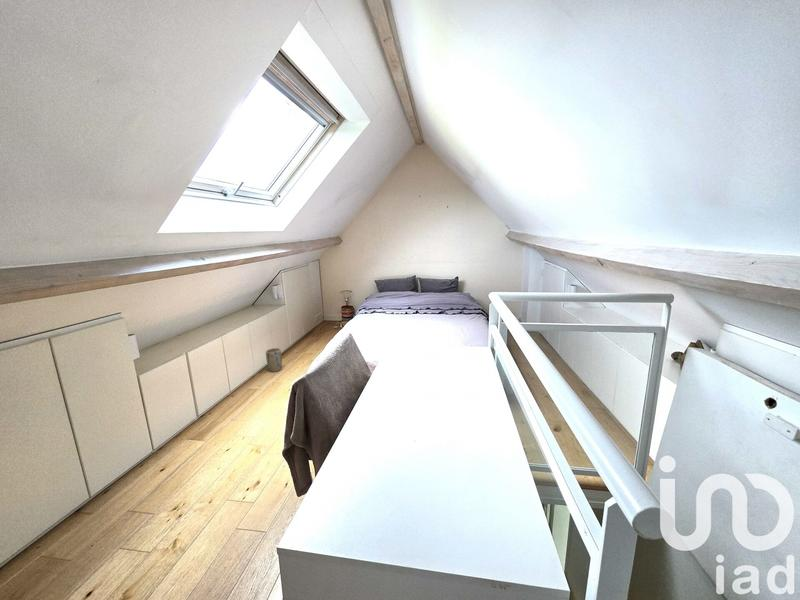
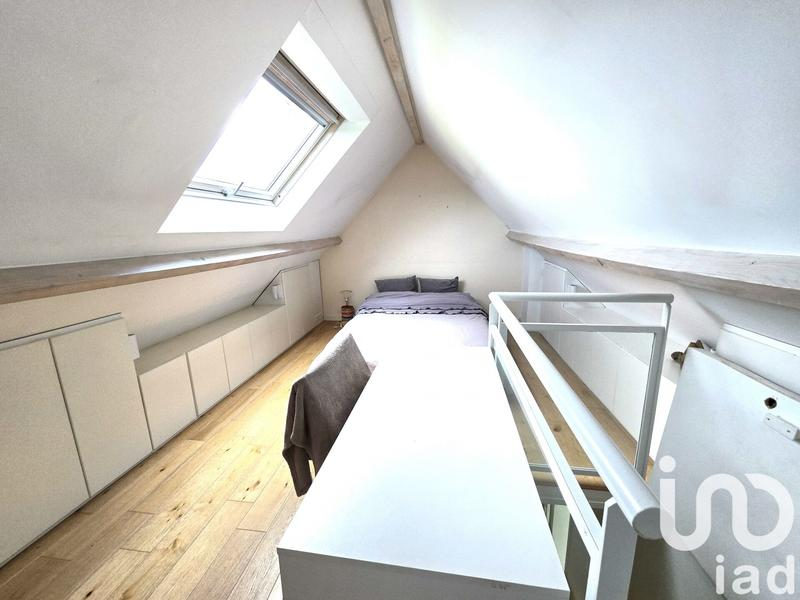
- plant pot [265,347,283,373]
